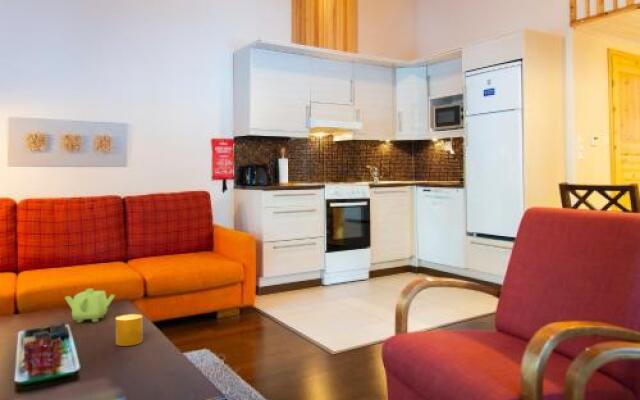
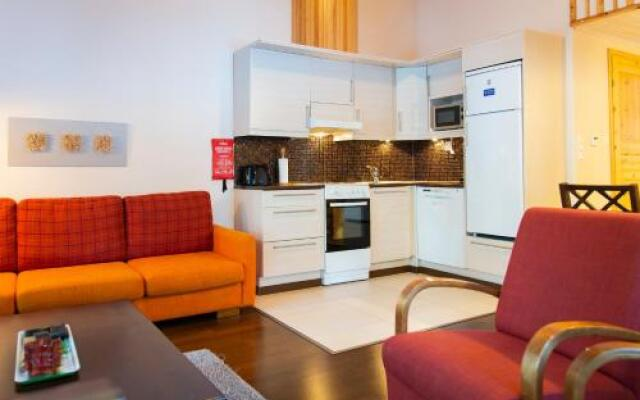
- cup [114,313,144,347]
- teapot [64,288,116,324]
